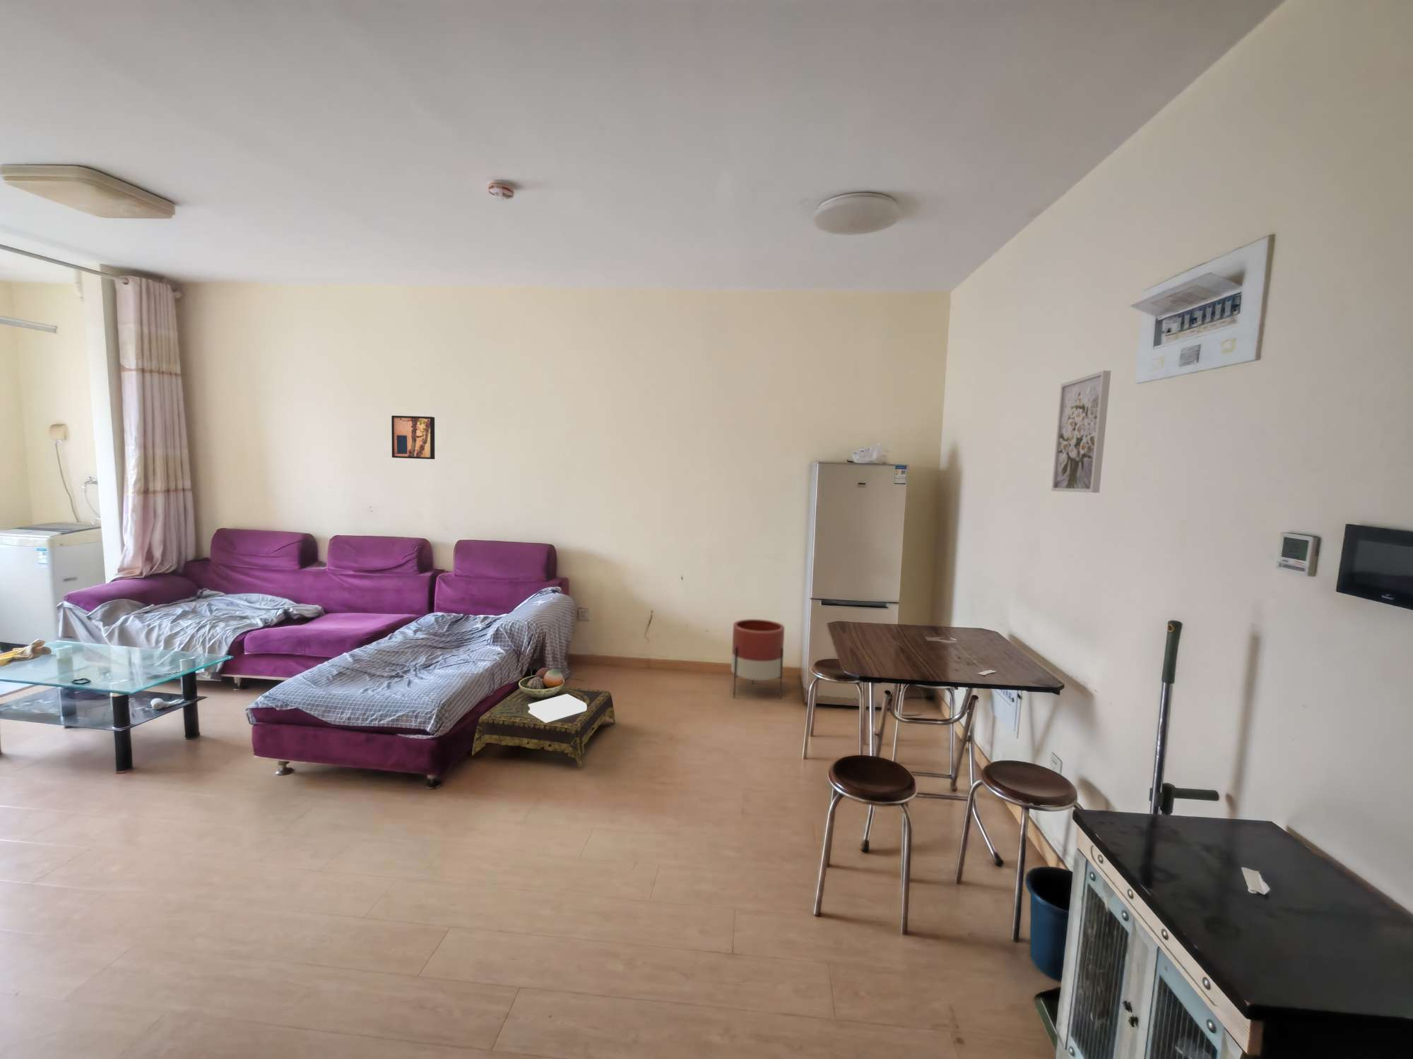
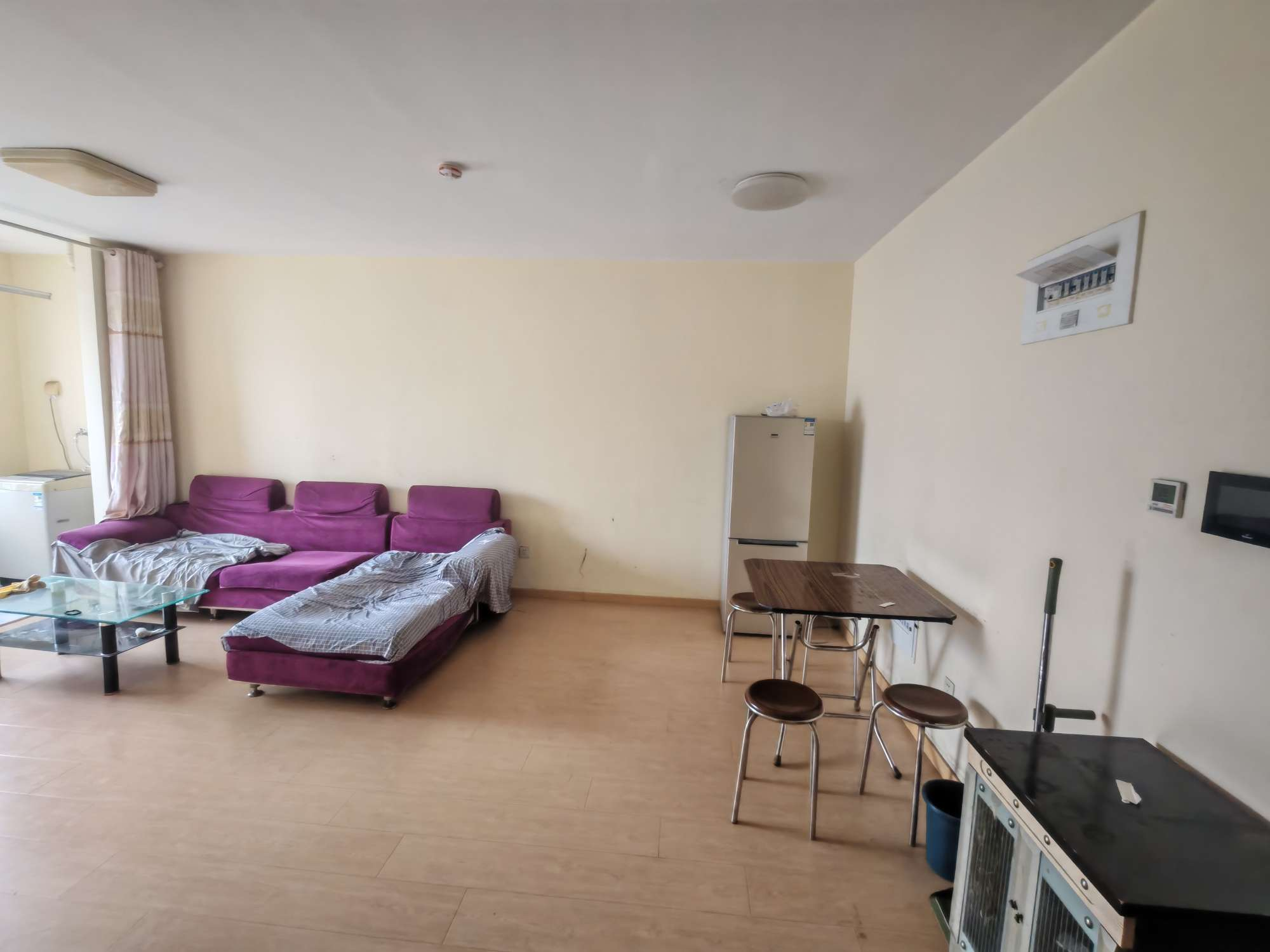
- wall art [391,415,435,461]
- planter [731,618,784,699]
- wall art [1050,370,1111,494]
- side table [472,667,616,769]
